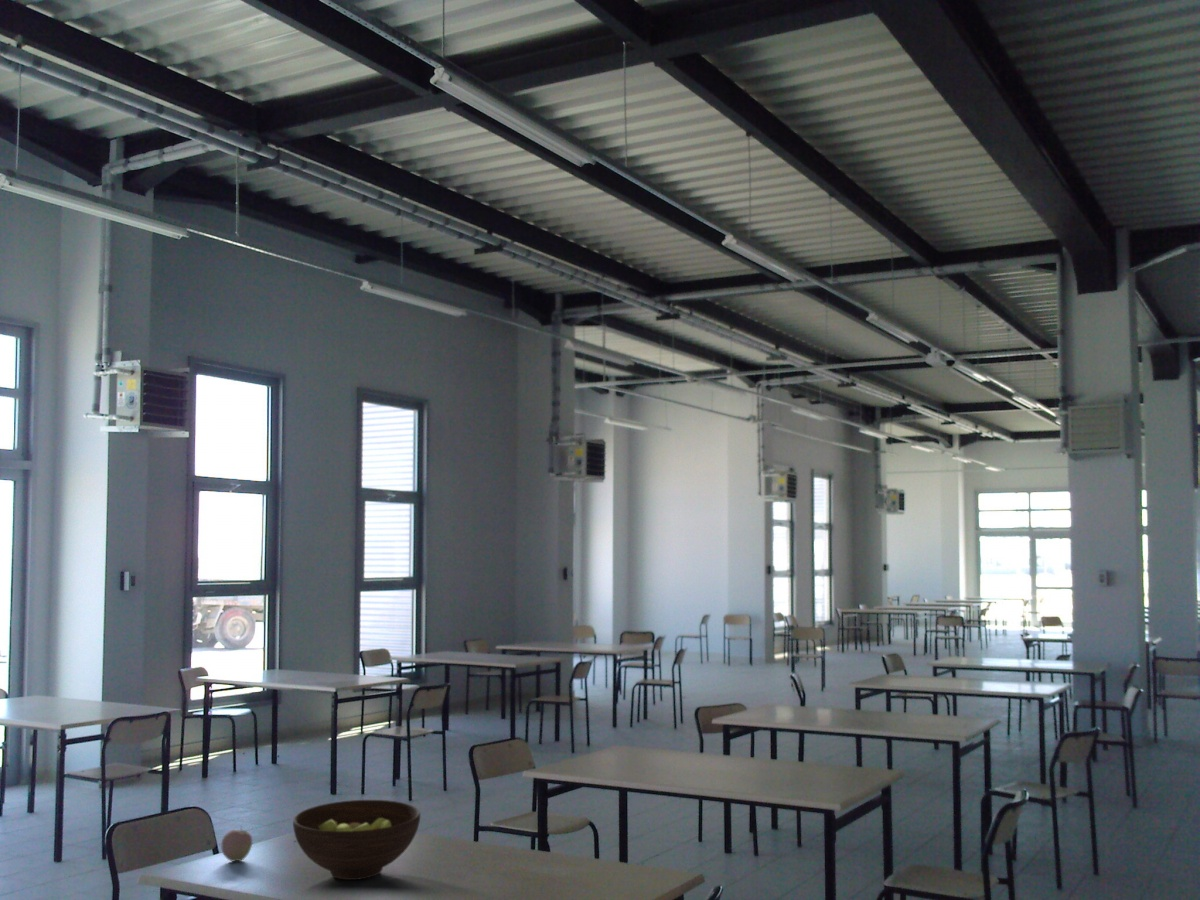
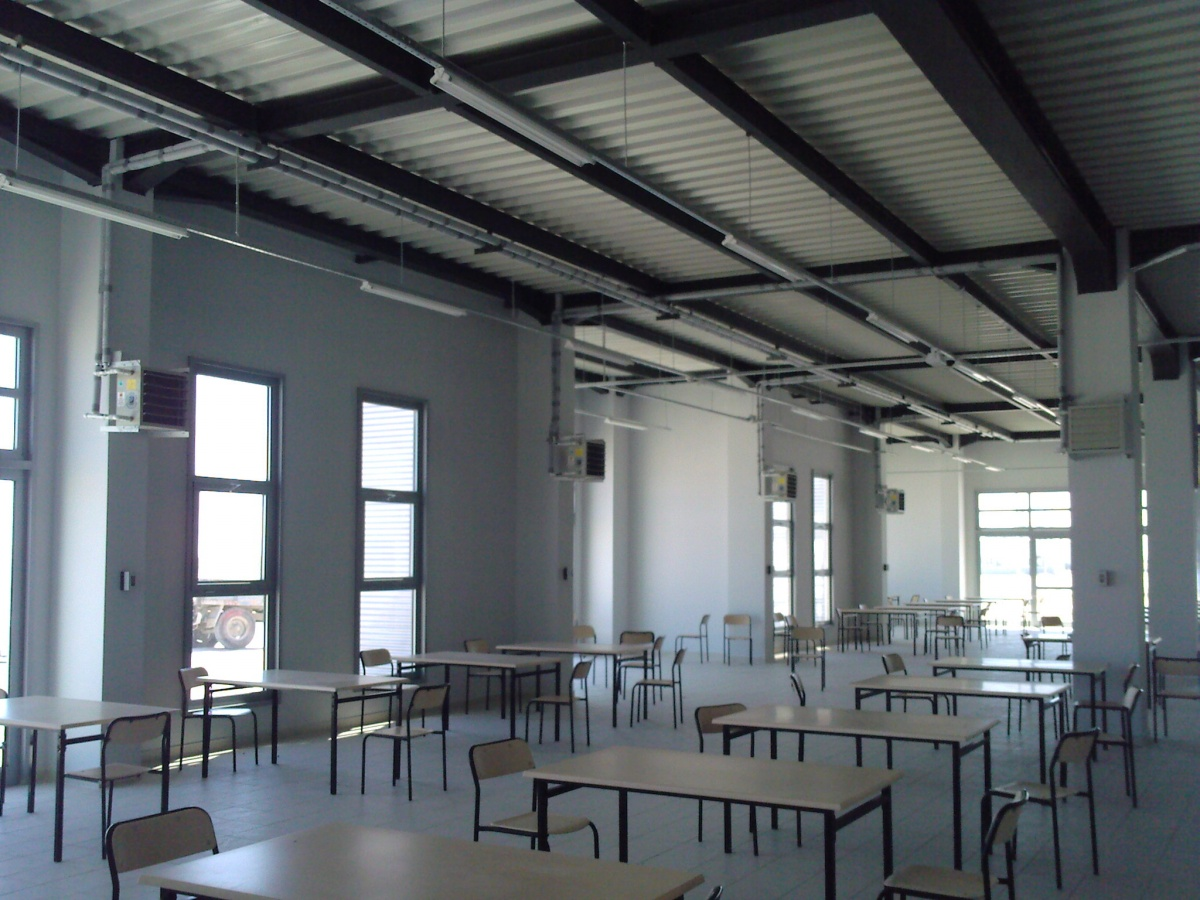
- fruit bowl [292,799,421,881]
- apple [220,826,253,863]
